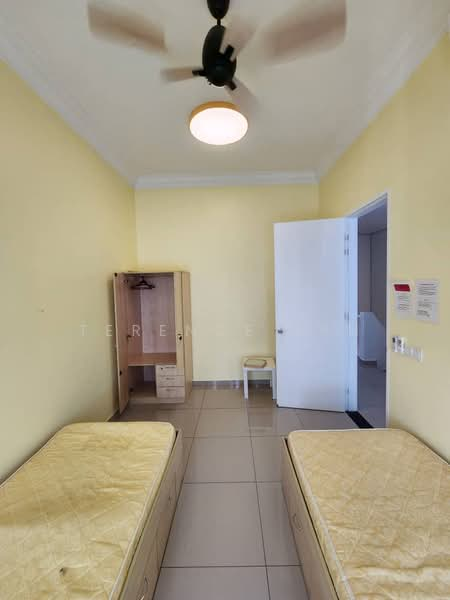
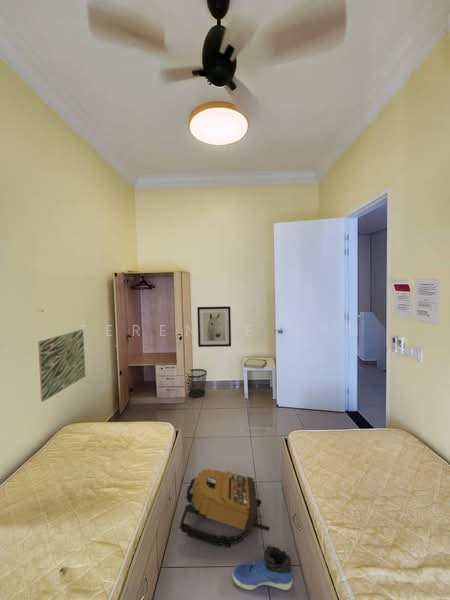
+ wall art [37,328,86,403]
+ wastebasket [187,368,208,398]
+ sneaker [231,545,293,591]
+ backpack [178,468,271,548]
+ wall art [196,305,232,348]
